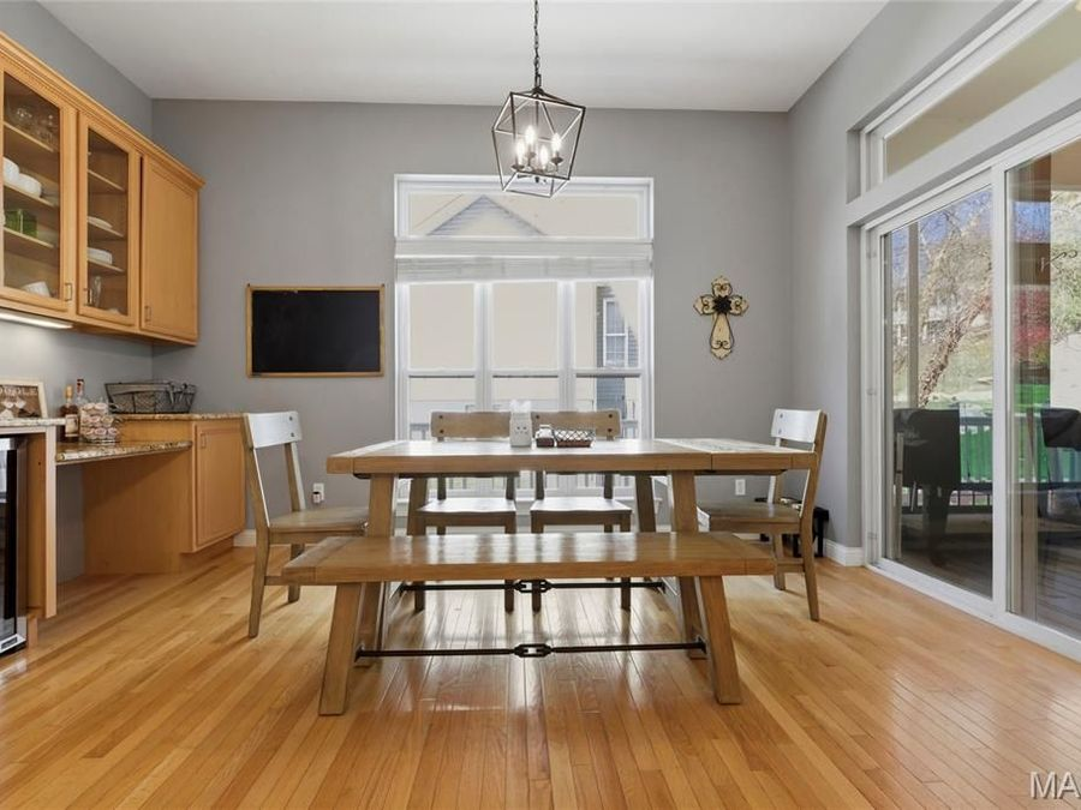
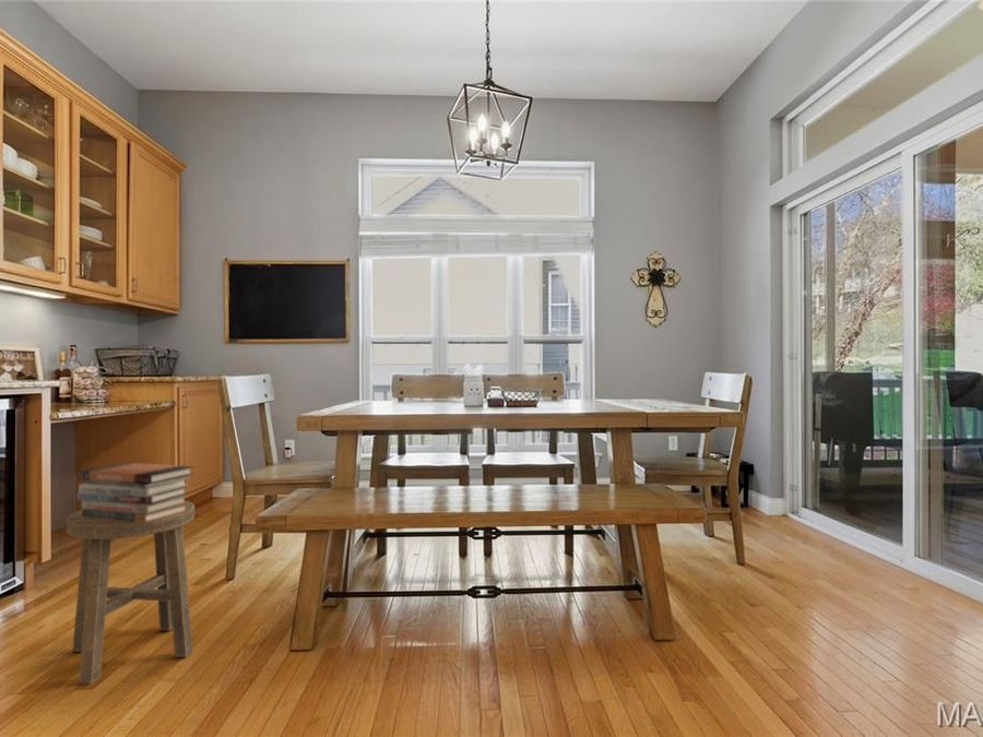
+ book stack [76,462,194,523]
+ stool [66,499,196,685]
